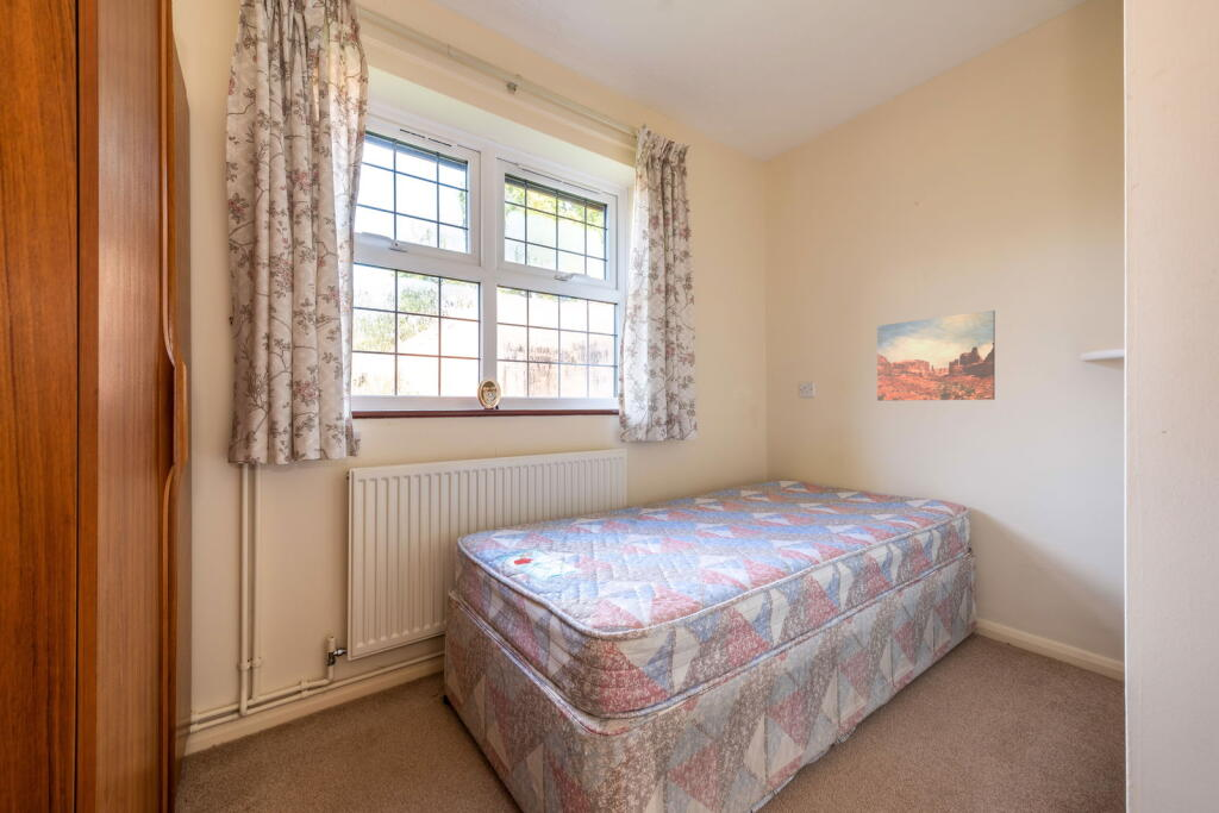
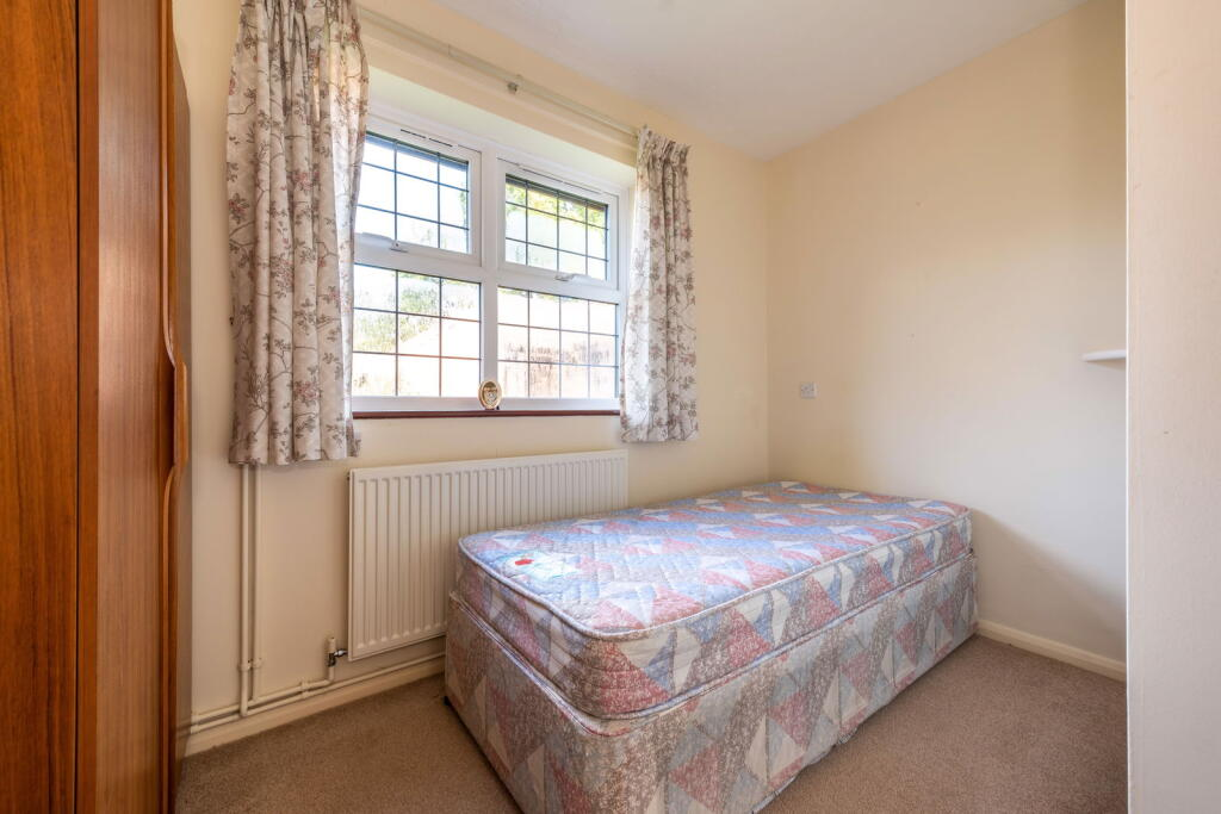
- wall art [876,309,996,402]
